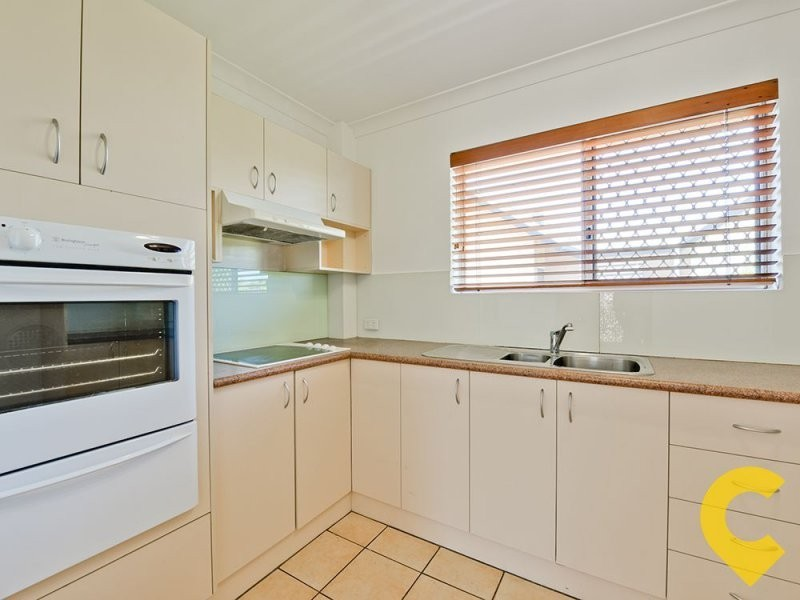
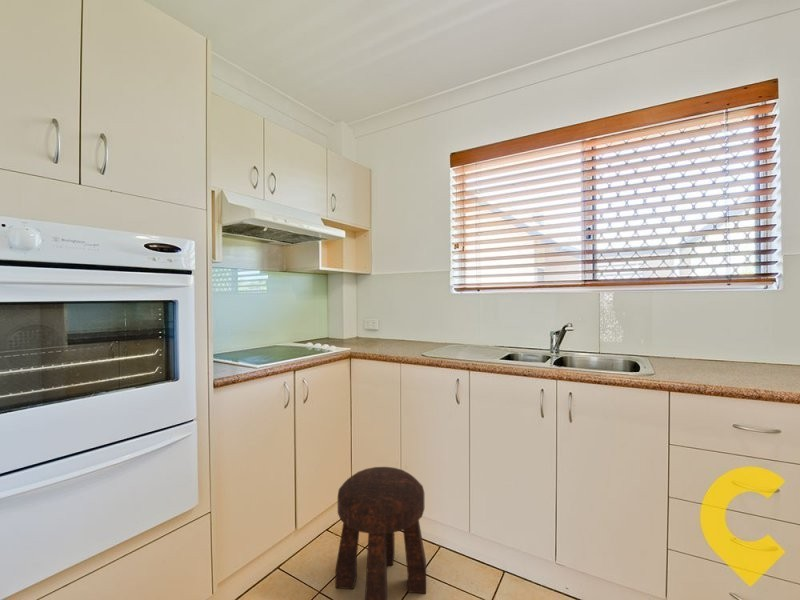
+ stool [334,466,427,600]
